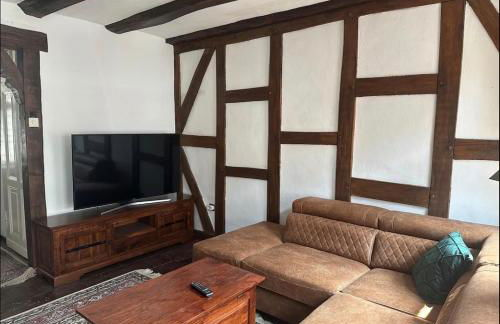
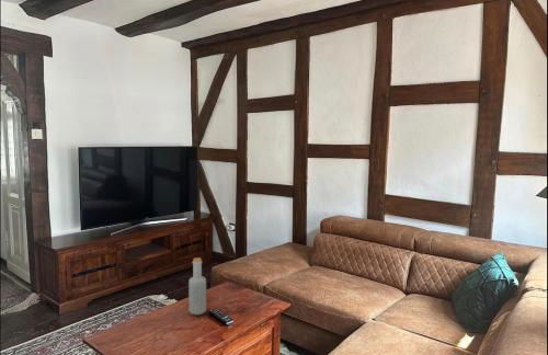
+ bottle [187,256,207,316]
